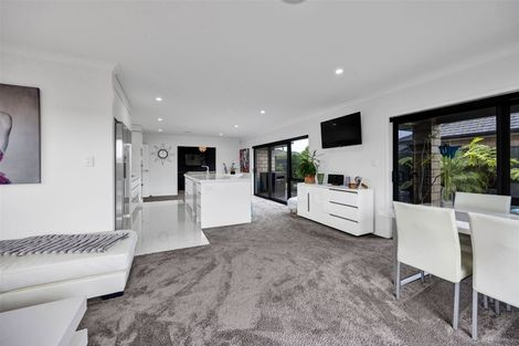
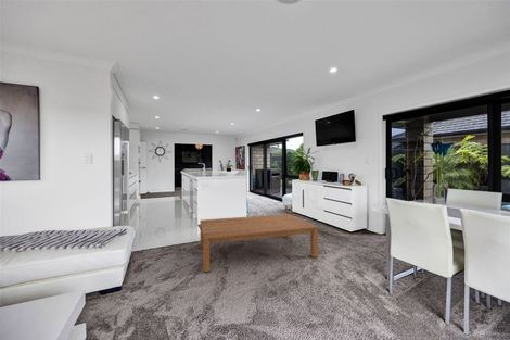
+ coffee table [199,213,319,273]
